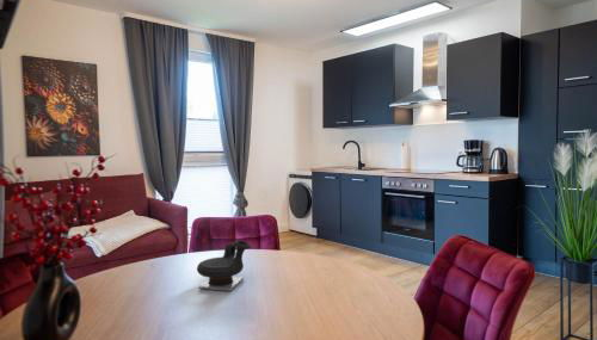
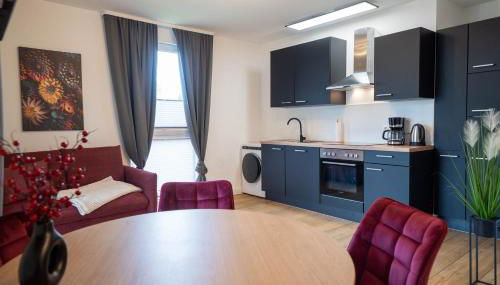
- teapot [196,240,252,292]
